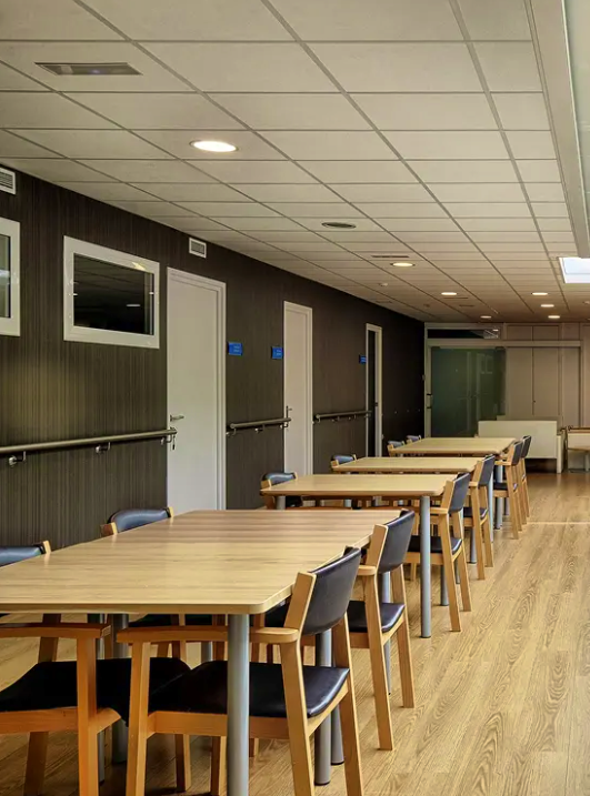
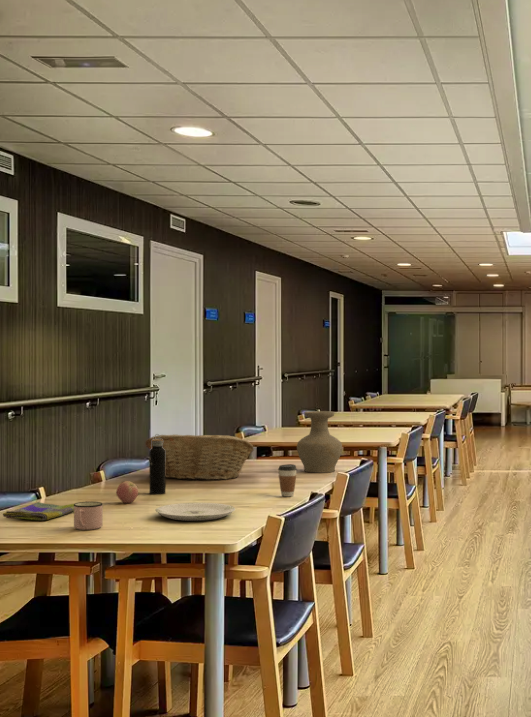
+ fruit basket [144,433,255,481]
+ dish towel [2,501,75,522]
+ mug [73,501,104,531]
+ vase [296,410,343,473]
+ coffee cup [277,463,298,497]
+ apple [116,480,139,504]
+ water bottle [148,433,166,496]
+ plate [155,502,236,522]
